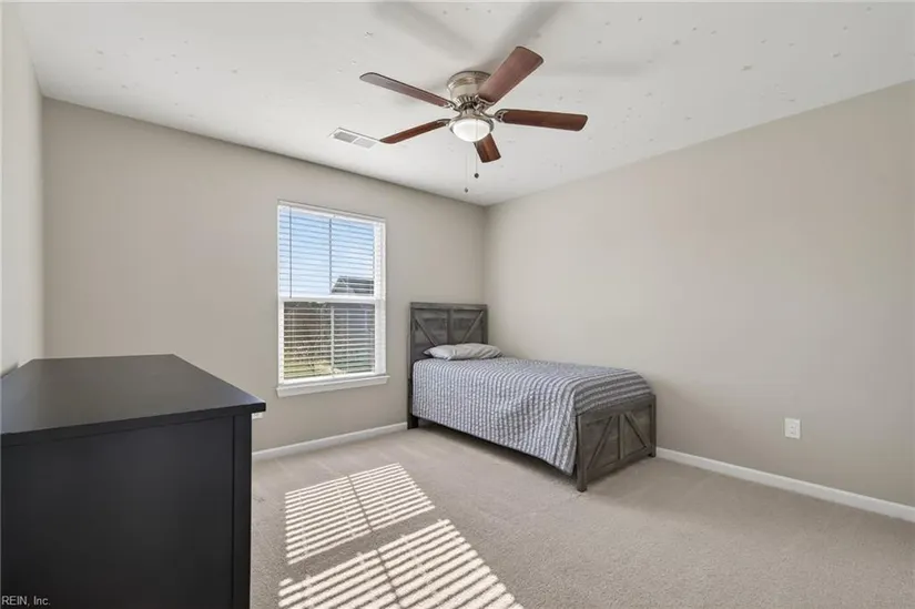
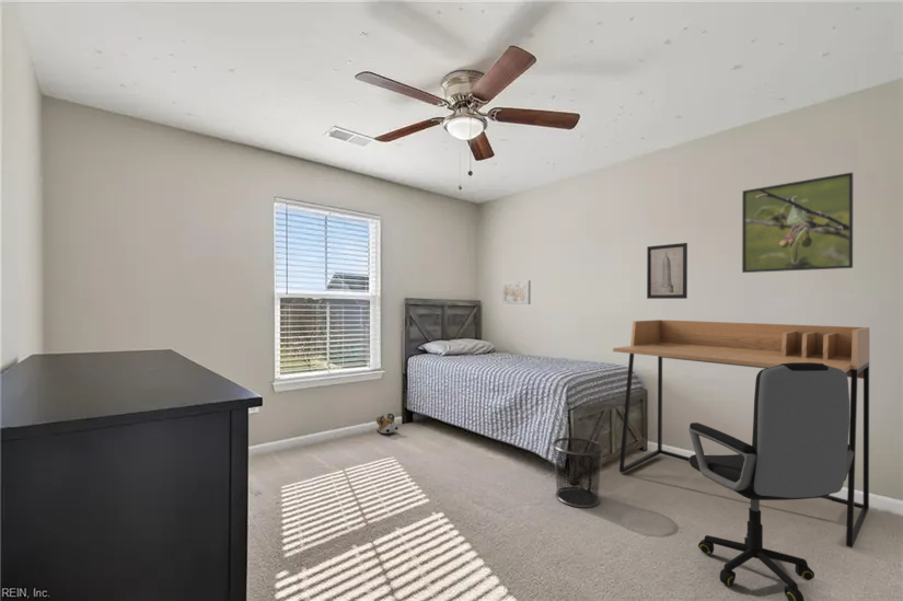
+ wall art [500,279,532,305]
+ office chair [687,362,854,601]
+ plush toy [375,413,400,435]
+ desk [612,319,870,550]
+ wall art [646,242,688,300]
+ waste bin [552,436,605,509]
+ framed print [741,171,854,274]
